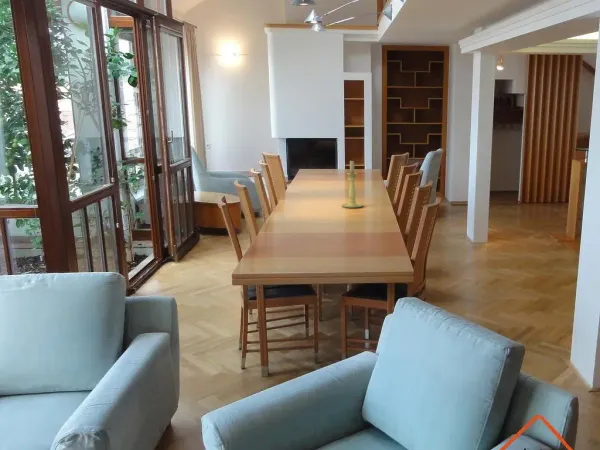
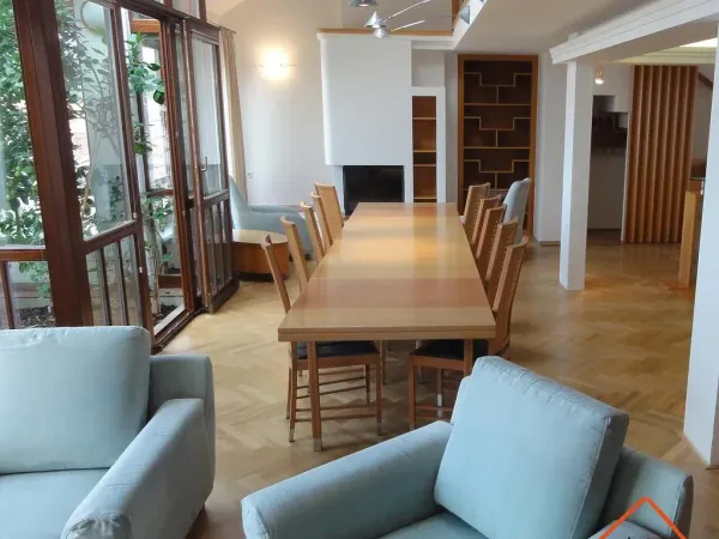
- candle holder [341,160,364,209]
